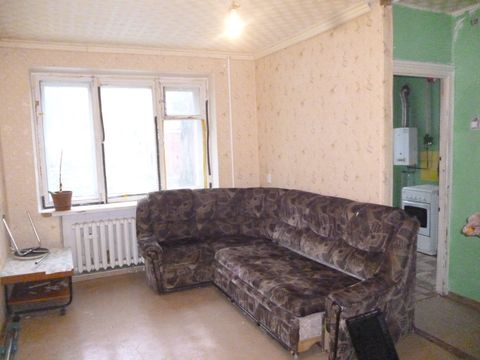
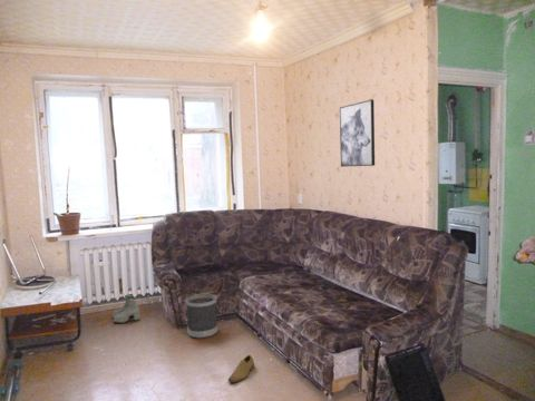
+ wall art [339,98,376,168]
+ shoe [227,354,255,383]
+ wastebasket [185,293,218,340]
+ boots [113,293,140,324]
